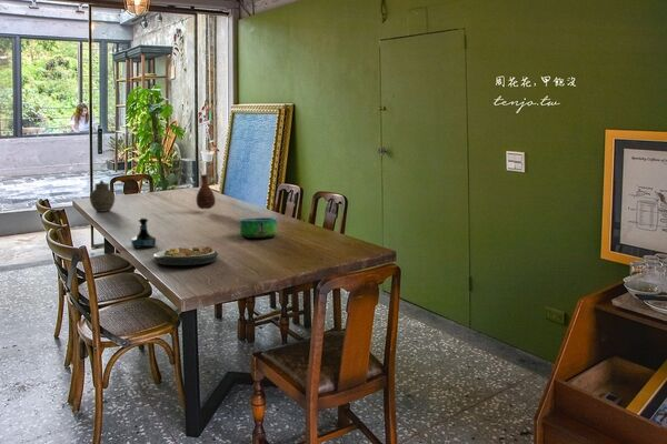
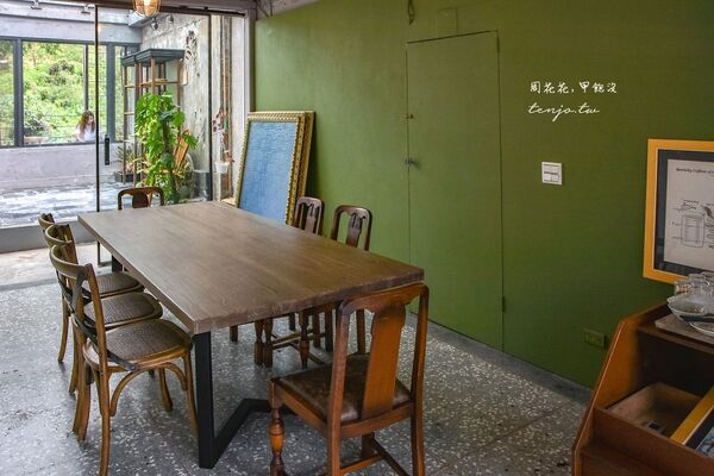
- jar [89,179,116,213]
- tequila bottle [130,218,157,249]
- decorative bowl [238,216,278,240]
- plate [152,245,219,266]
- vase [196,173,217,210]
